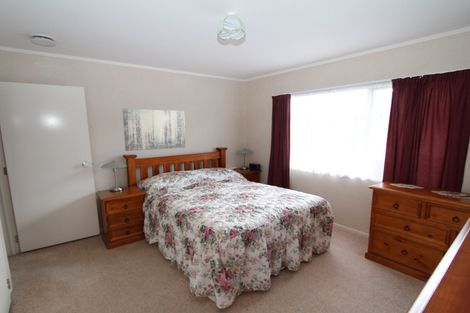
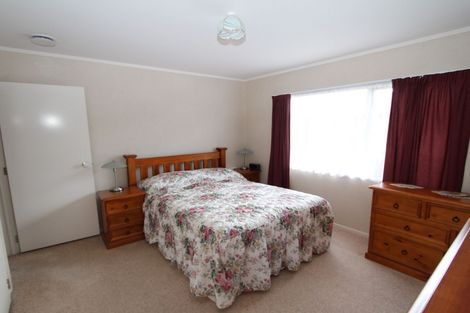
- wall art [122,108,186,152]
